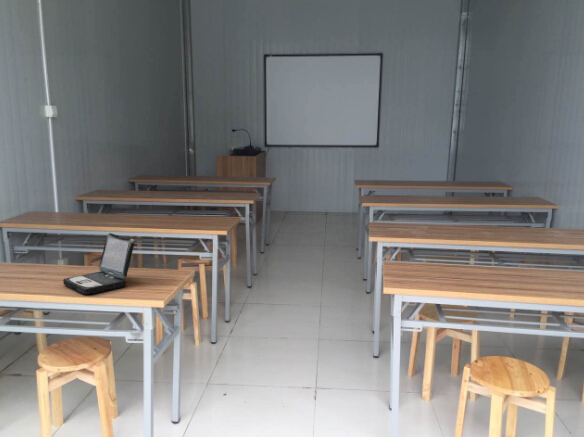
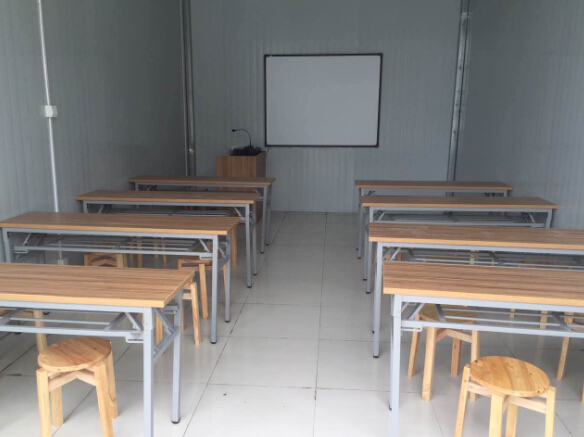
- laptop [62,232,136,296]
